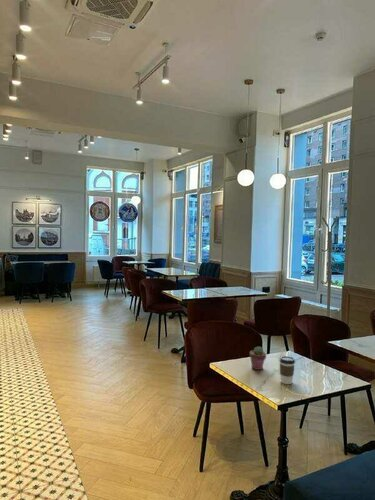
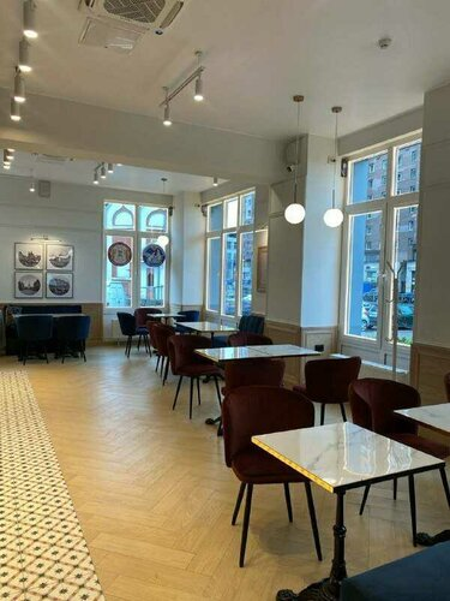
- potted succulent [249,346,267,371]
- coffee cup [278,355,296,385]
